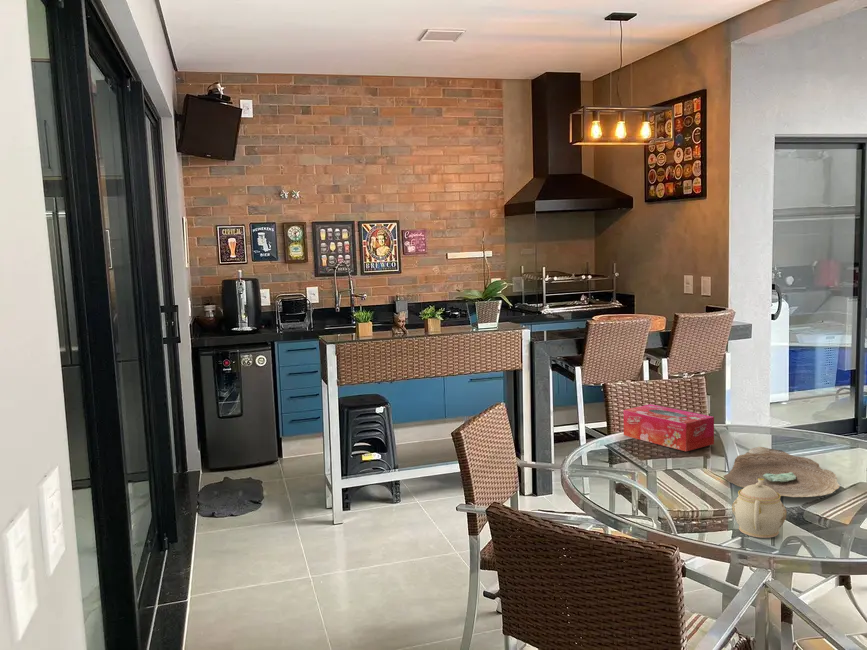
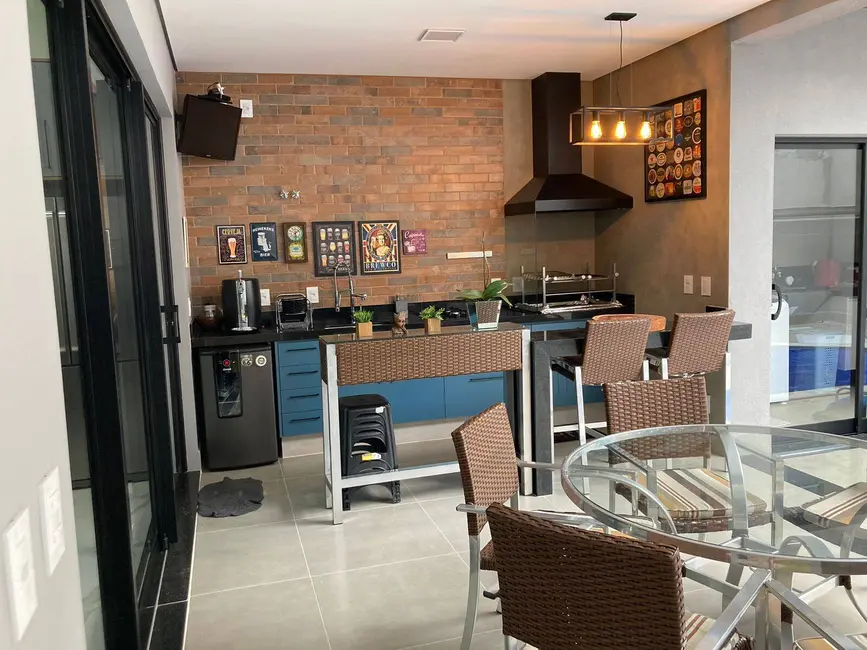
- teapot [731,478,788,539]
- tissue box [622,403,715,452]
- decorative bowl [723,446,841,498]
